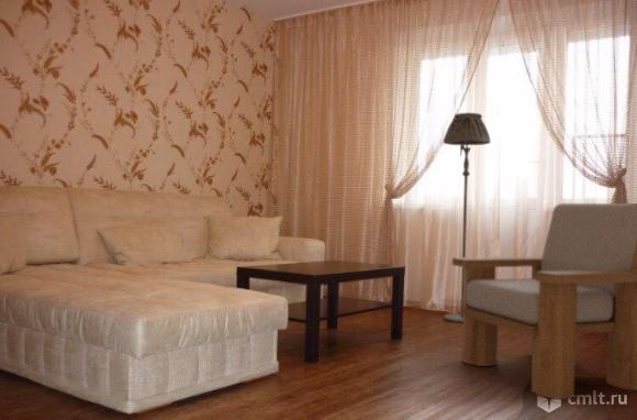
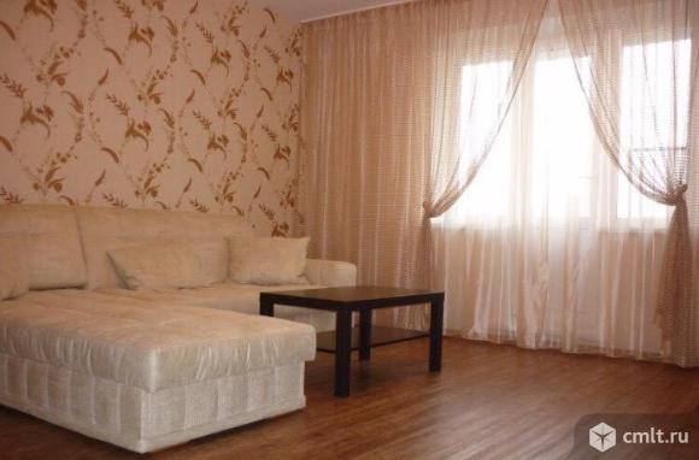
- floor lamp [443,111,492,323]
- armchair [451,202,637,400]
